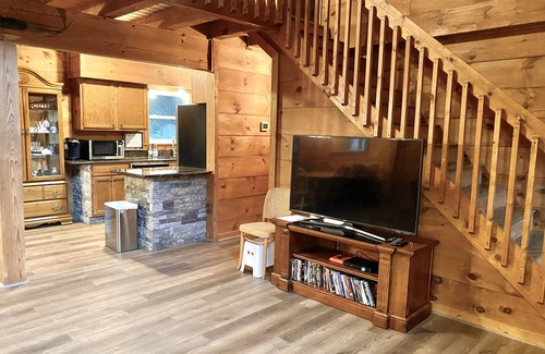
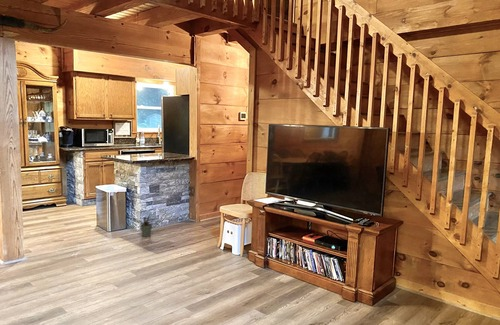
+ potted plant [137,215,156,238]
